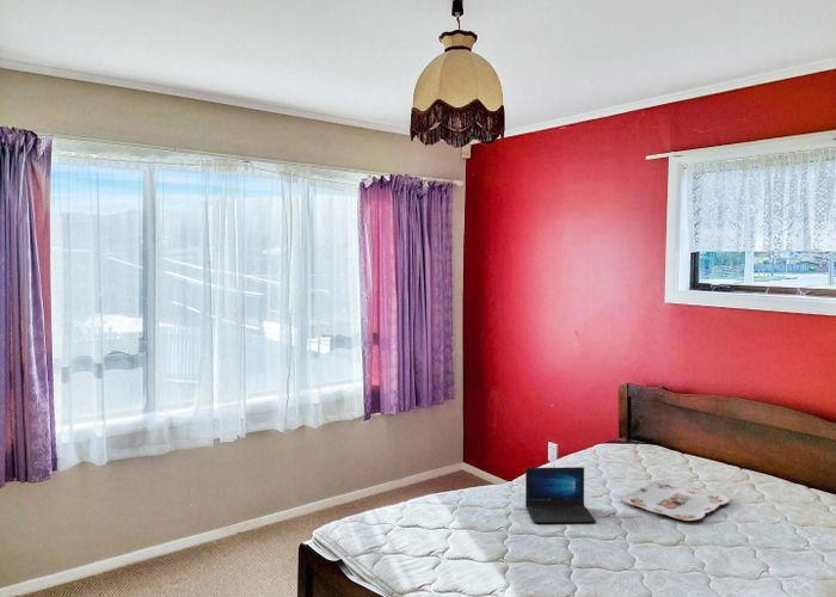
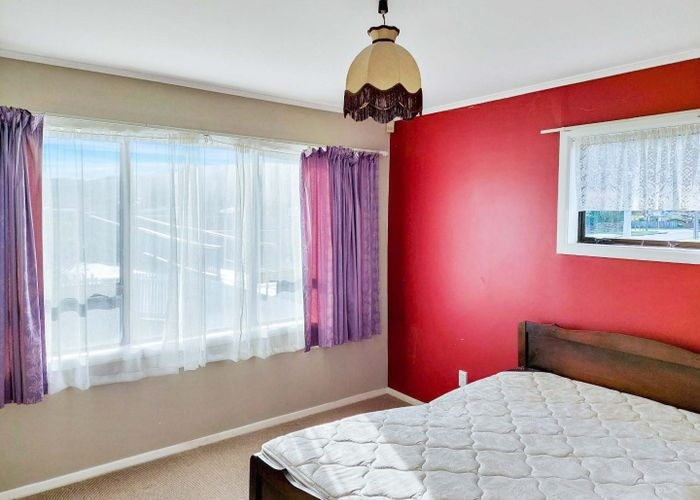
- serving tray [621,479,731,522]
- laptop [524,466,597,524]
